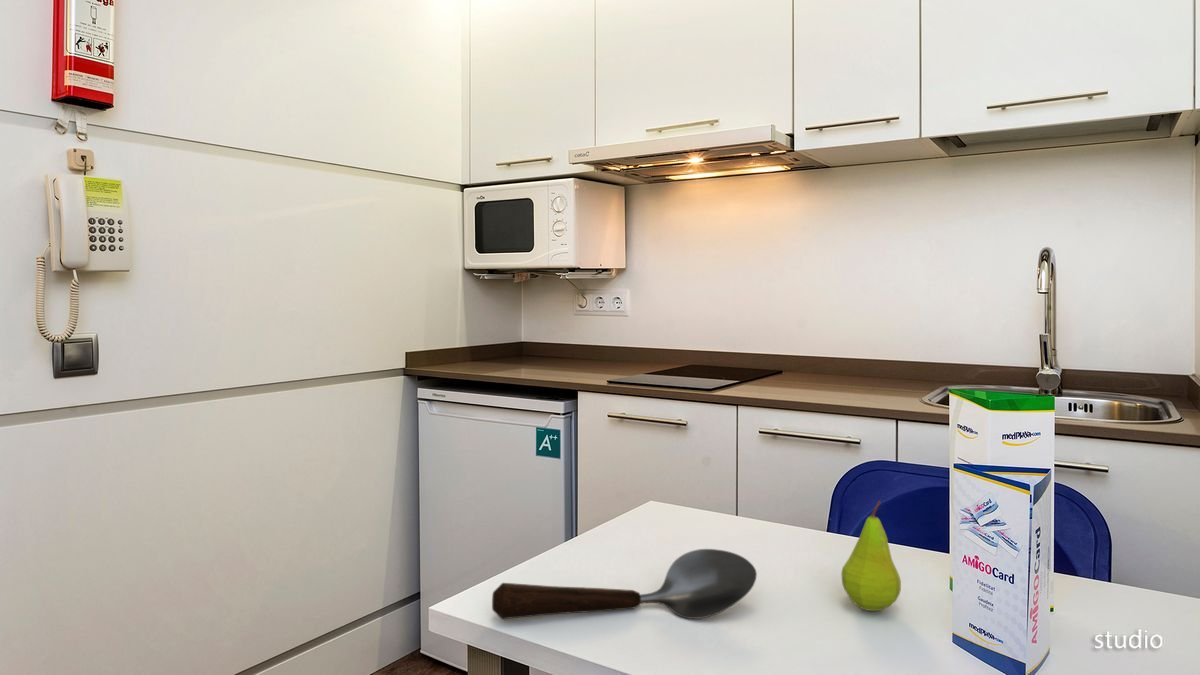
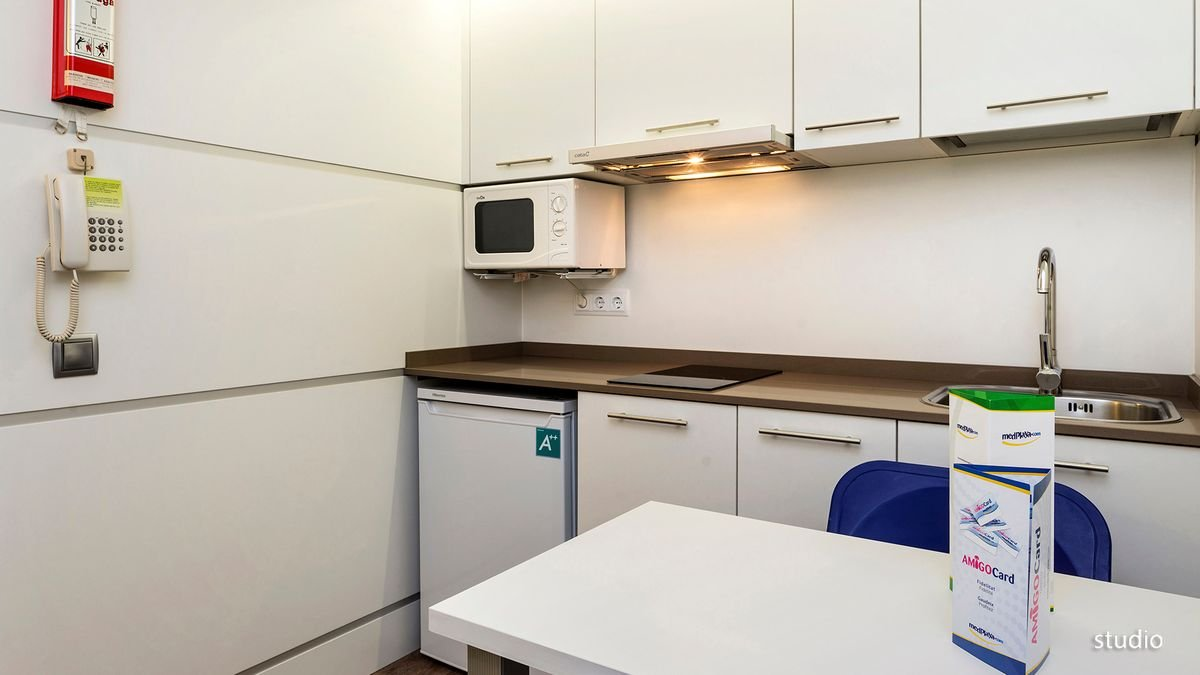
- fruit [840,500,902,612]
- spoon [491,548,758,620]
